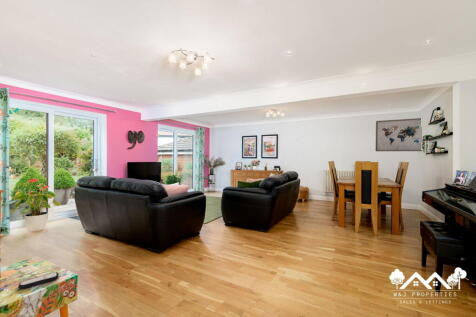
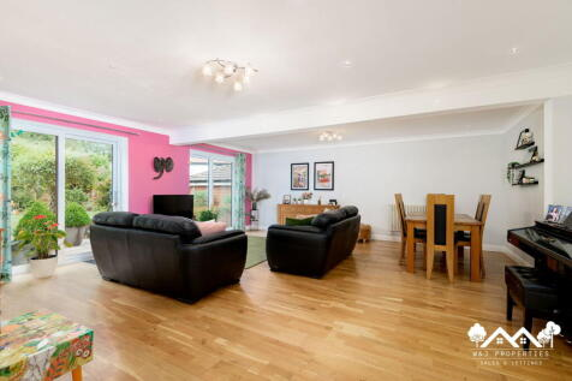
- remote control [17,271,60,290]
- wall art [375,117,423,152]
